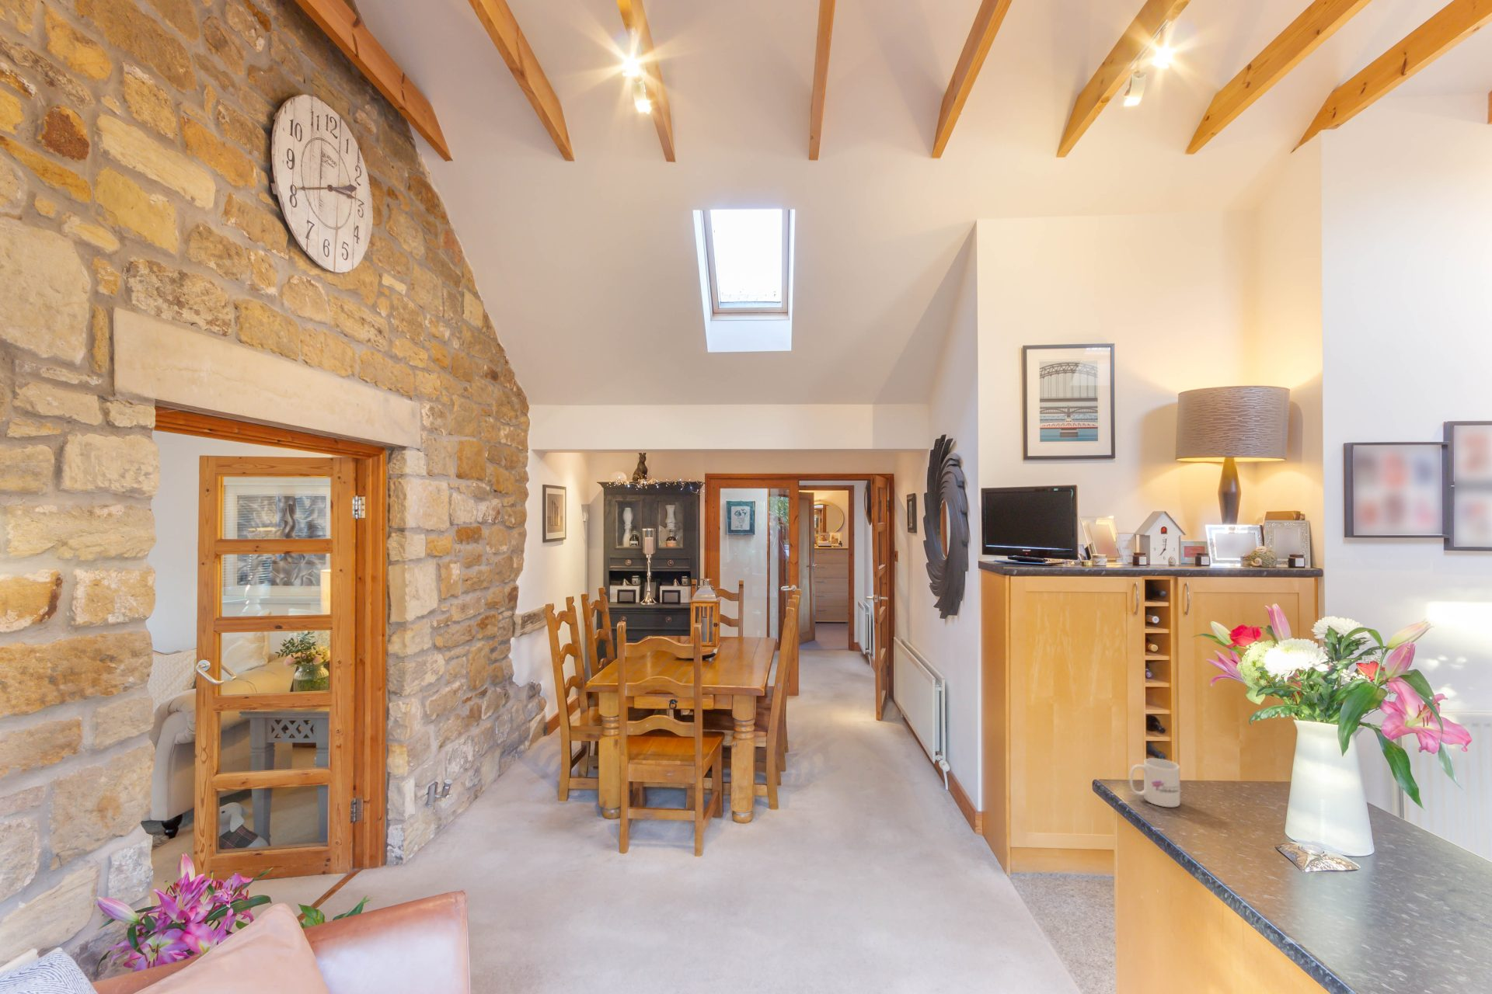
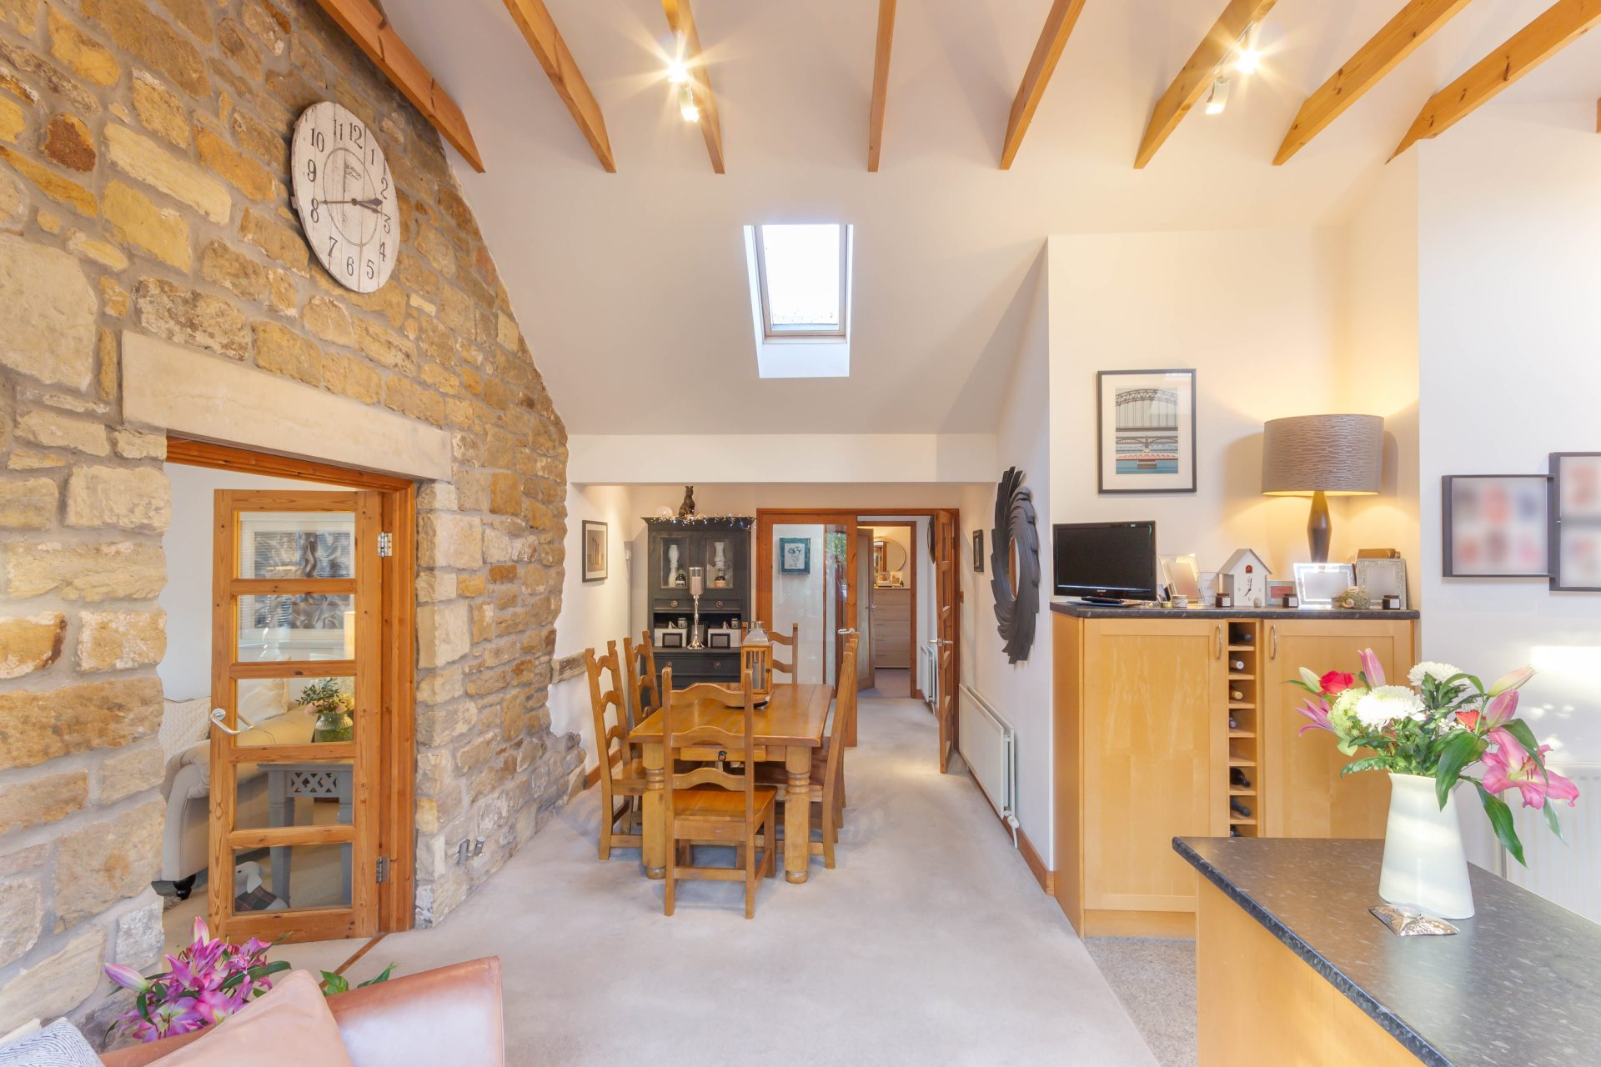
- mug [1129,757,1181,808]
